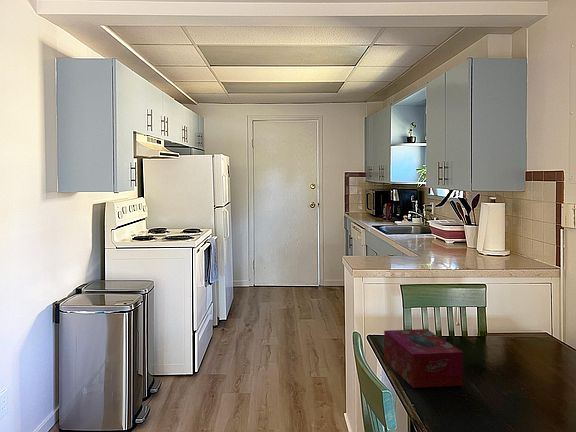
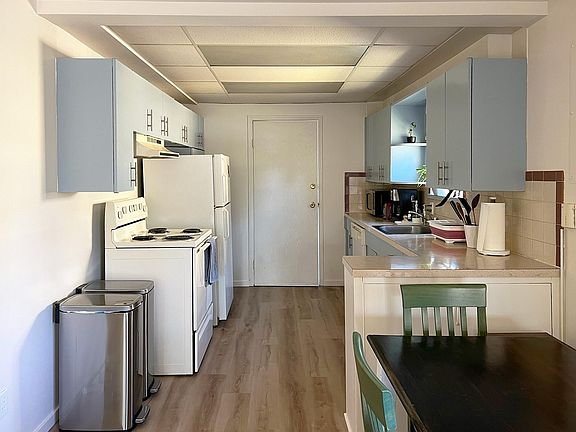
- tissue box [383,328,464,389]
